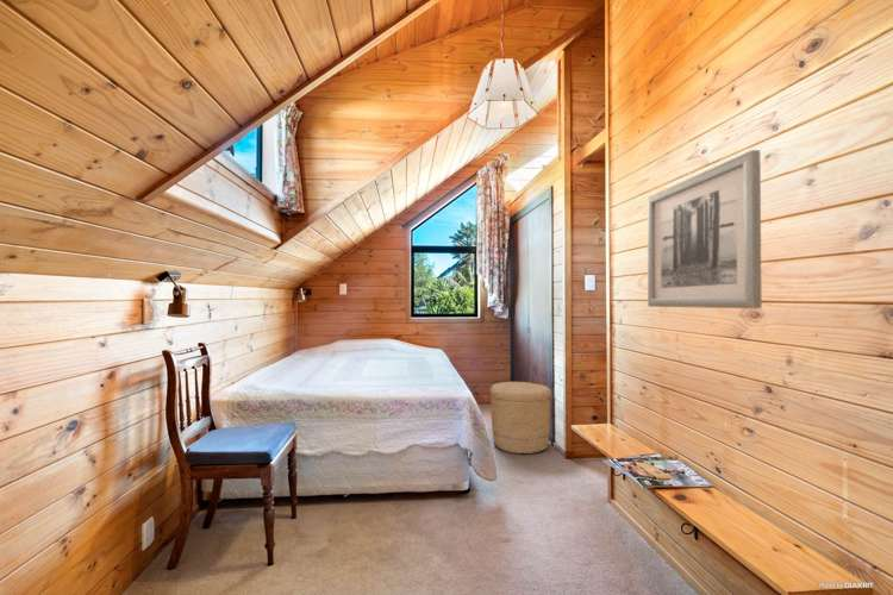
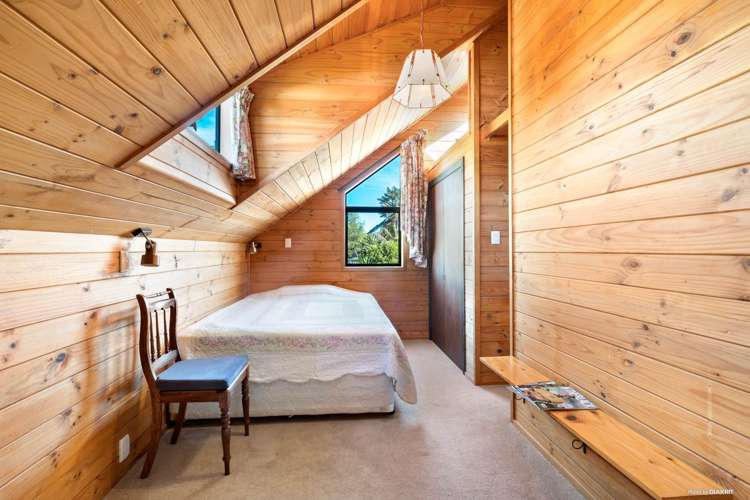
- woven basket [489,381,552,455]
- wall art [647,149,763,309]
